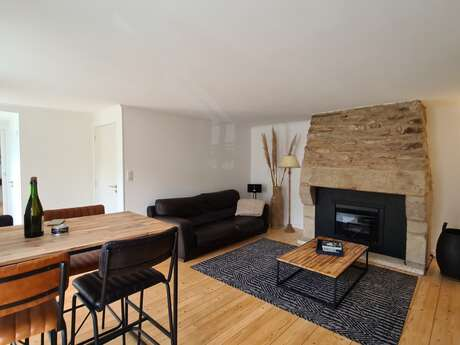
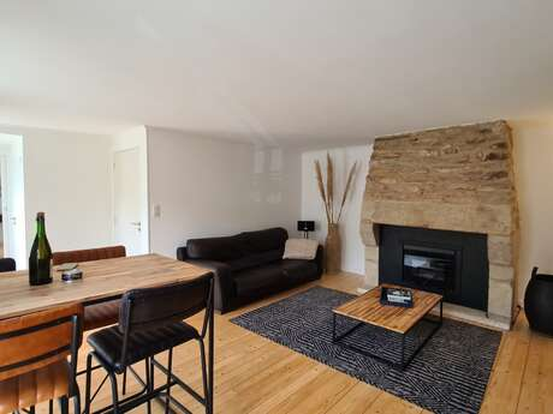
- floor lamp [277,153,302,234]
